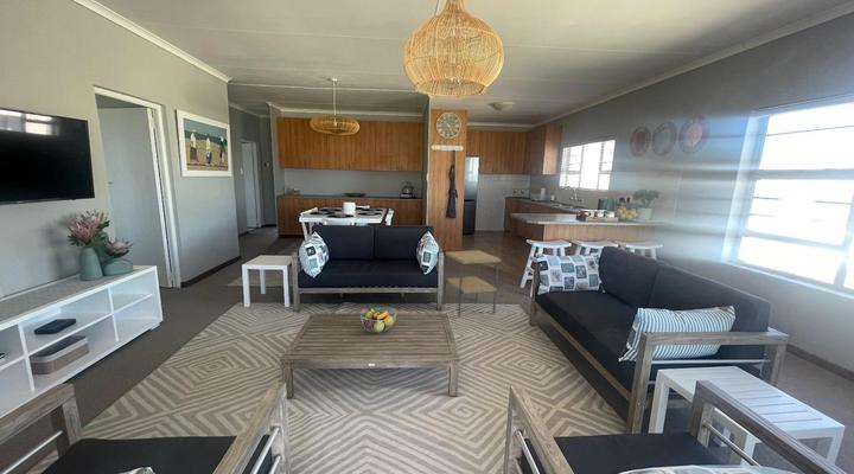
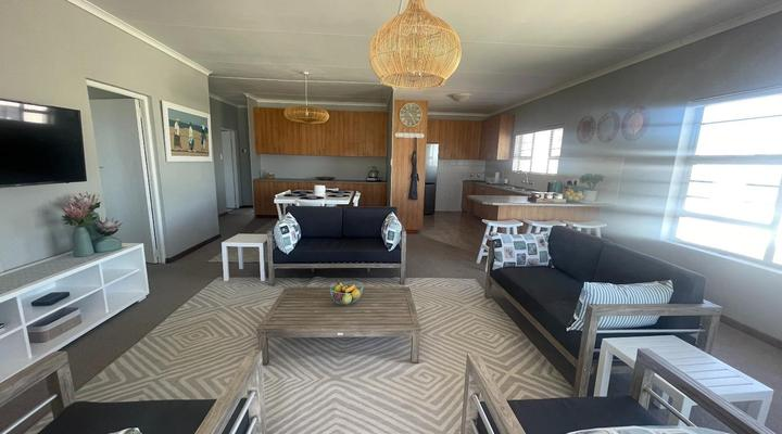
- side table [442,250,502,319]
